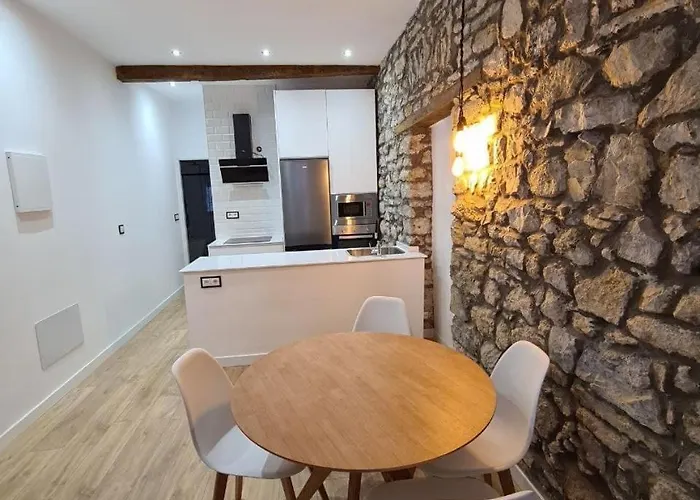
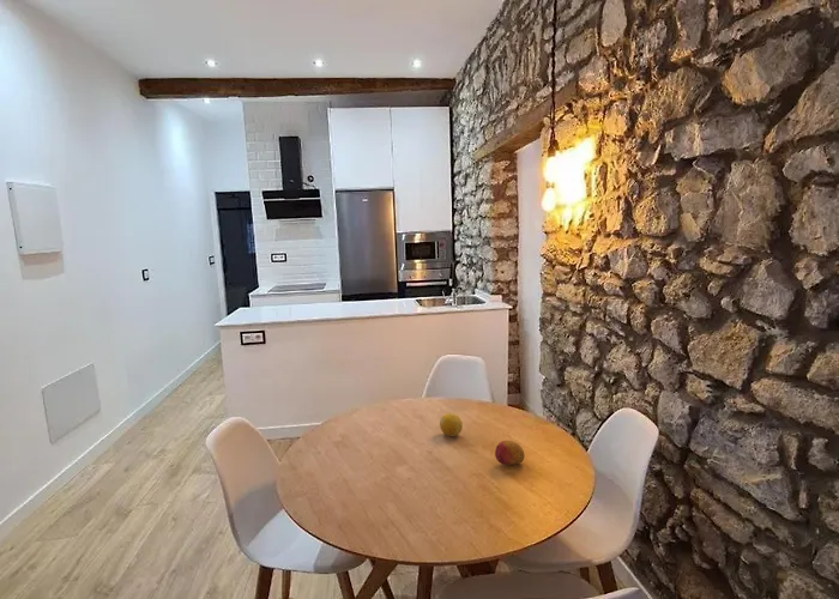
+ fruit [439,412,464,437]
+ fruit [494,440,526,466]
